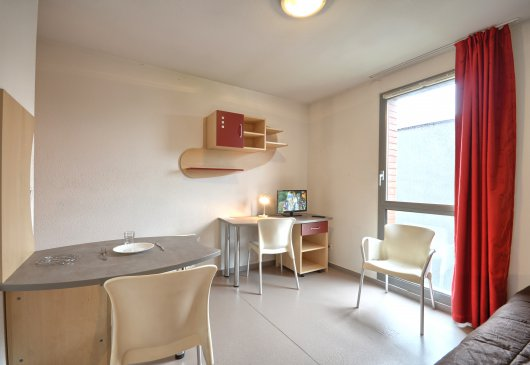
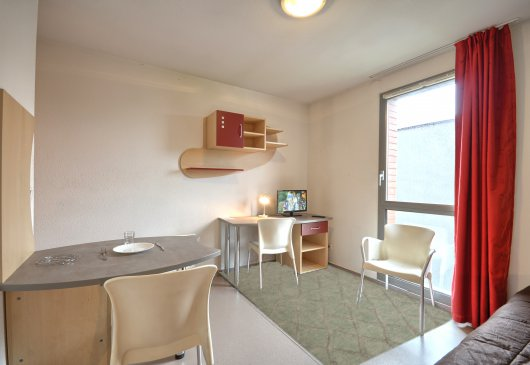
+ rug [218,261,454,365]
